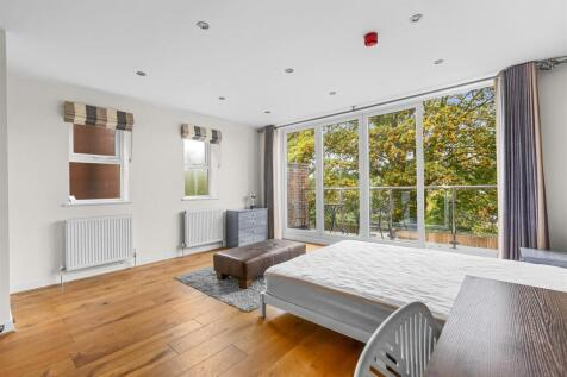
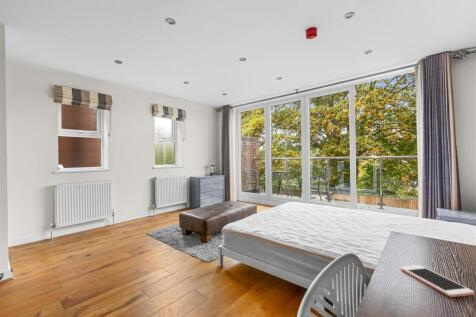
+ cell phone [399,264,475,298]
